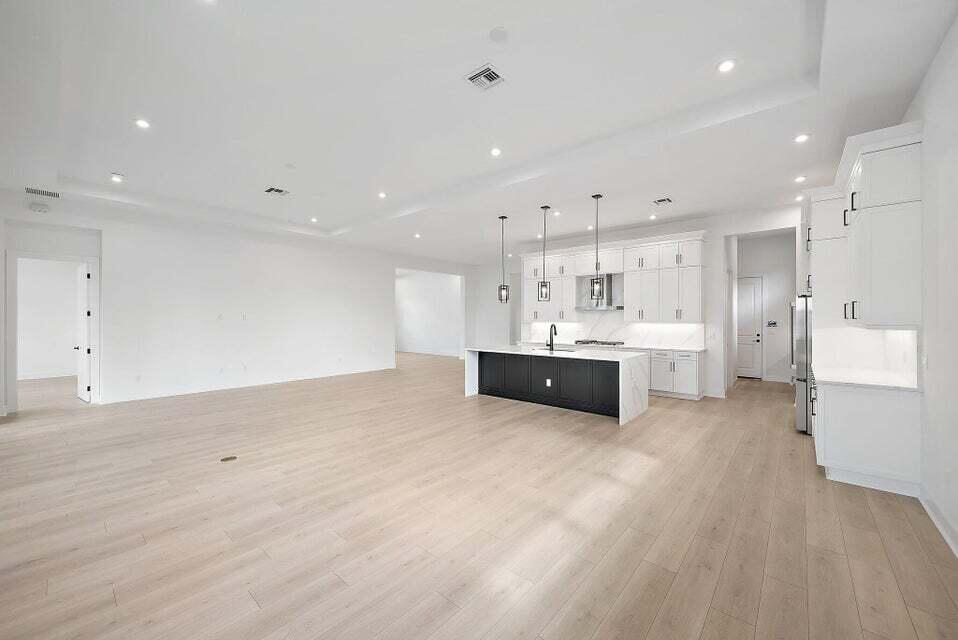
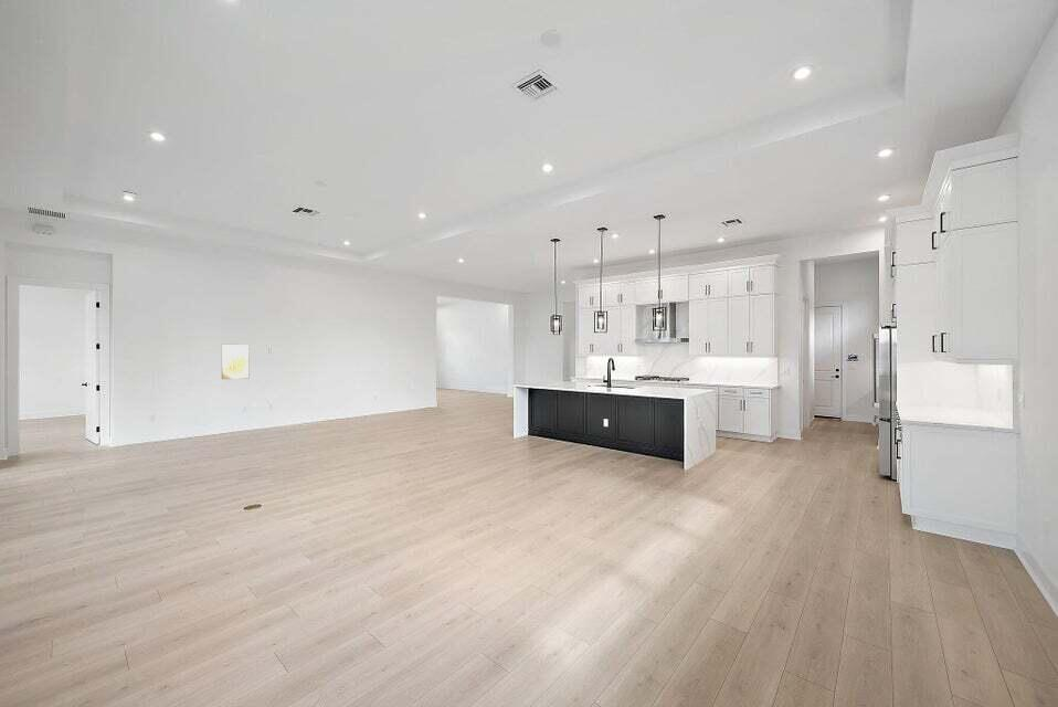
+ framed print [221,344,251,380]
